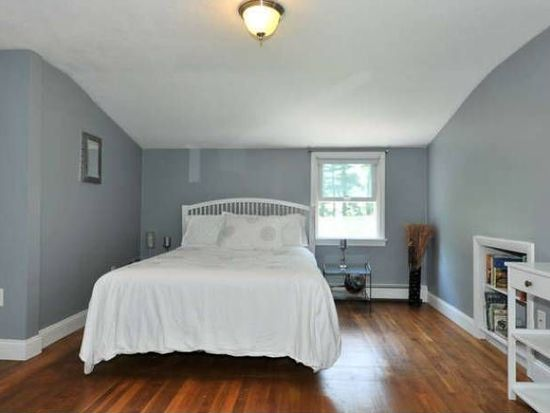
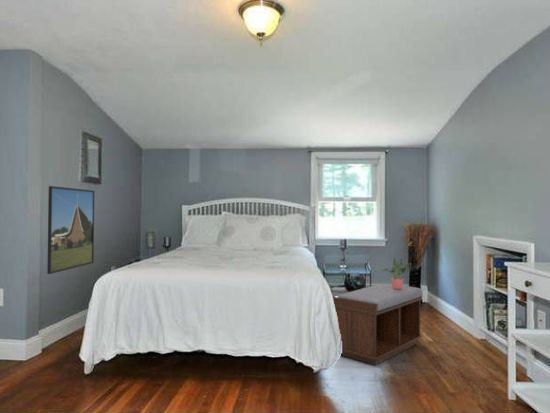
+ potted plant [381,257,412,289]
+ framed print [46,185,95,275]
+ bench [333,282,423,366]
